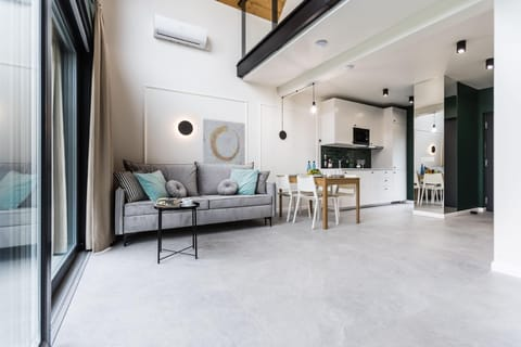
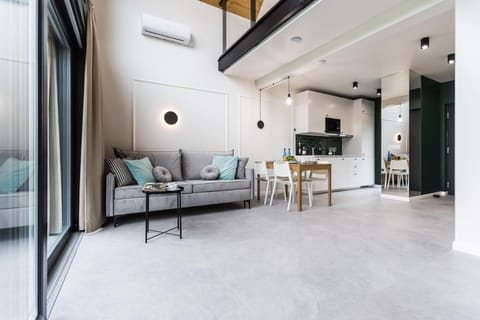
- wall art [202,118,246,166]
